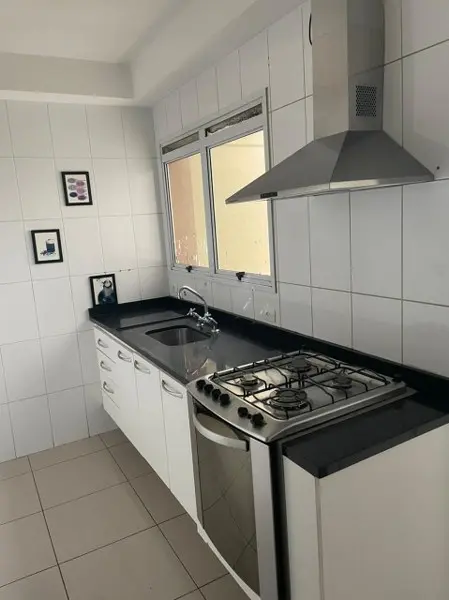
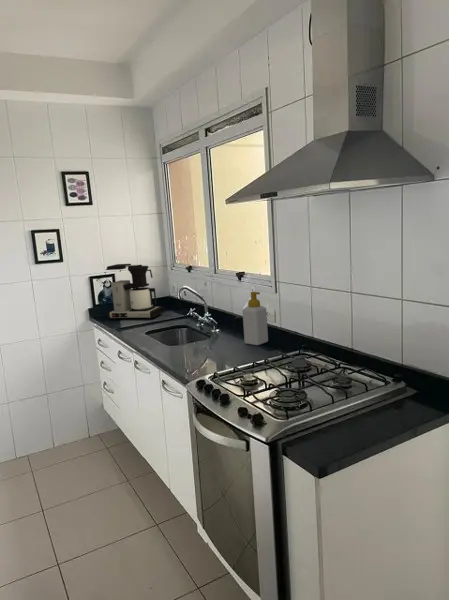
+ soap bottle [242,291,269,346]
+ coffee maker [105,263,165,320]
